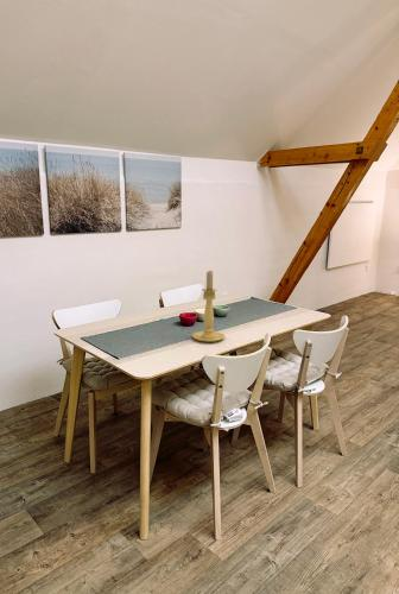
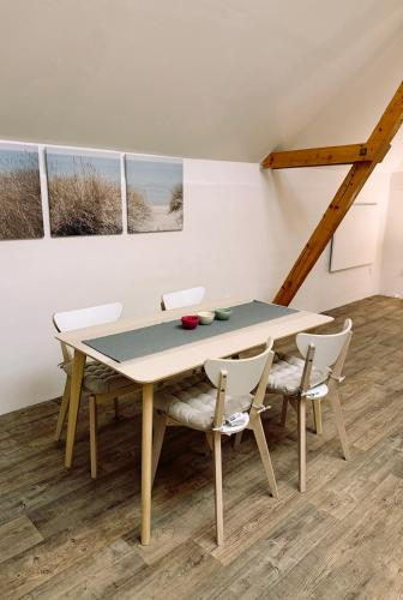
- candle holder [191,270,226,343]
